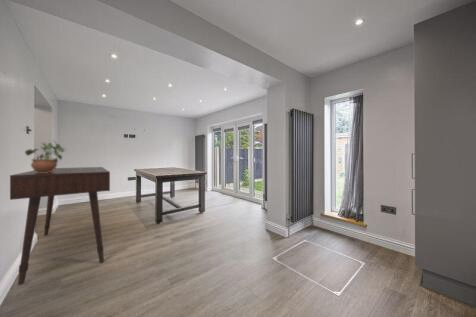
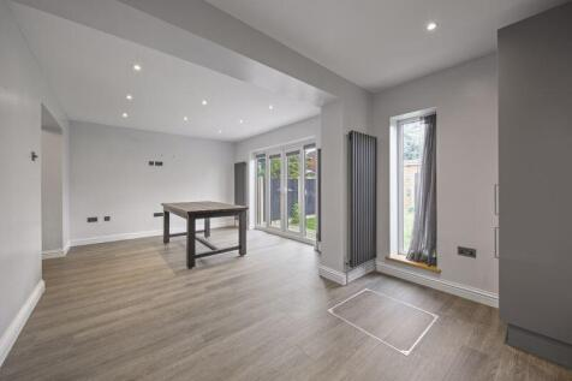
- potted plant [24,139,66,173]
- desk [9,166,111,286]
